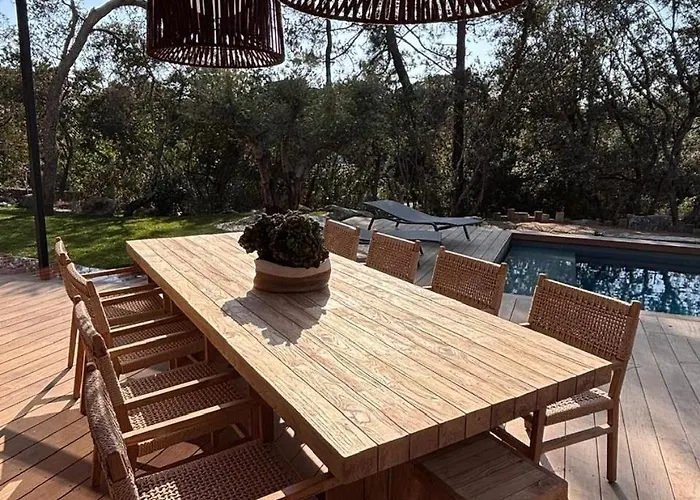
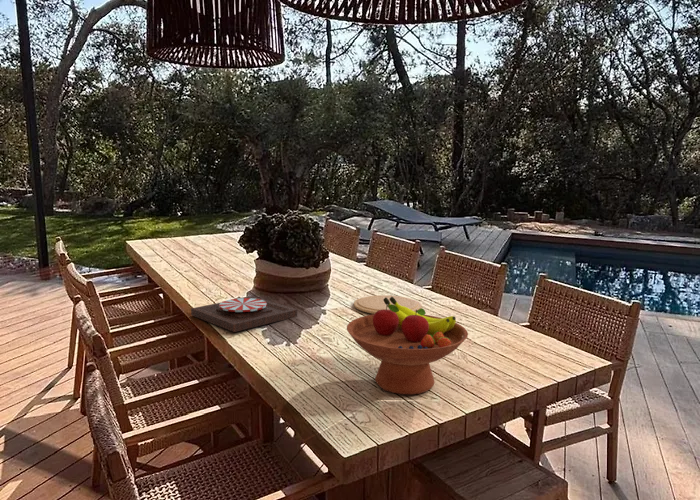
+ fruit bowl [346,297,469,396]
+ plate [353,294,423,315]
+ plate [190,295,298,333]
